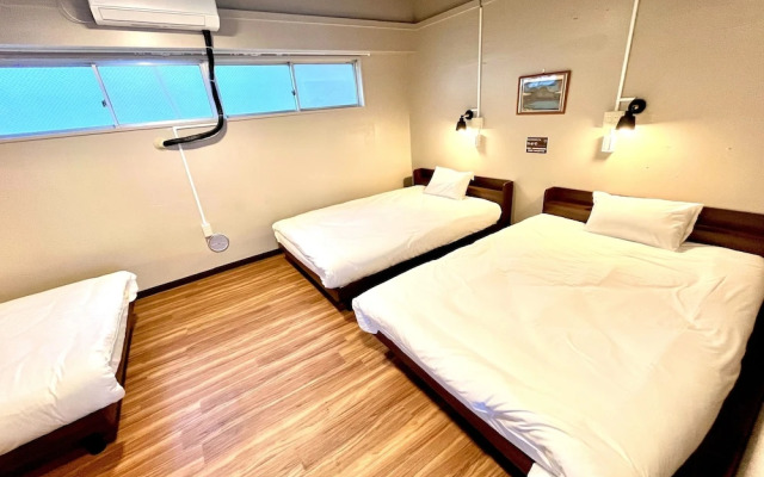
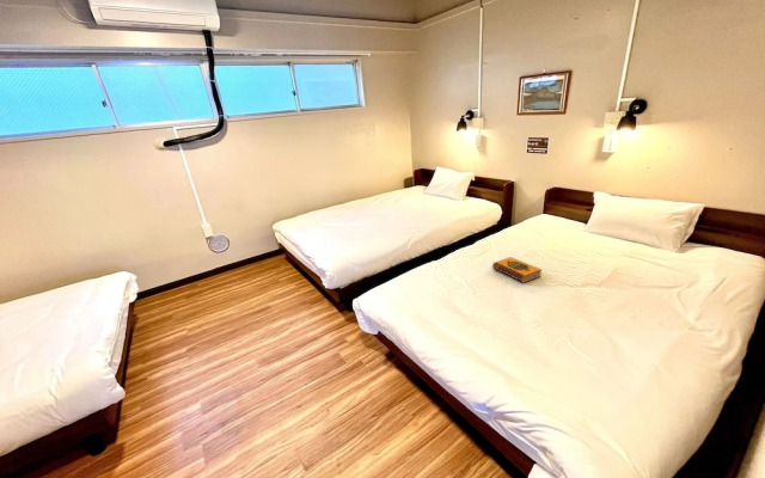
+ hardback book [491,256,543,284]
